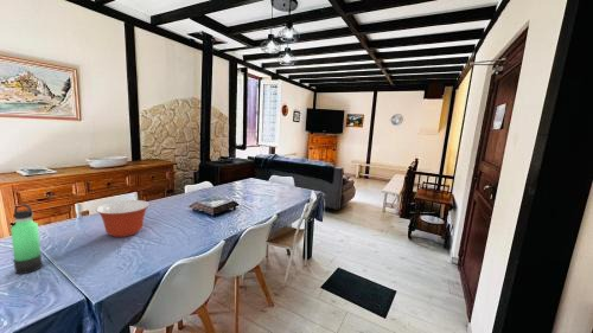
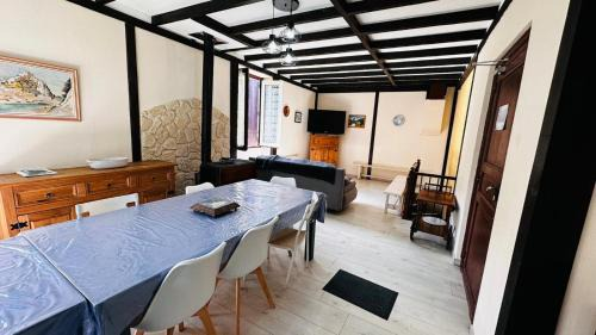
- thermos bottle [9,203,43,275]
- mixing bowl [95,199,151,238]
